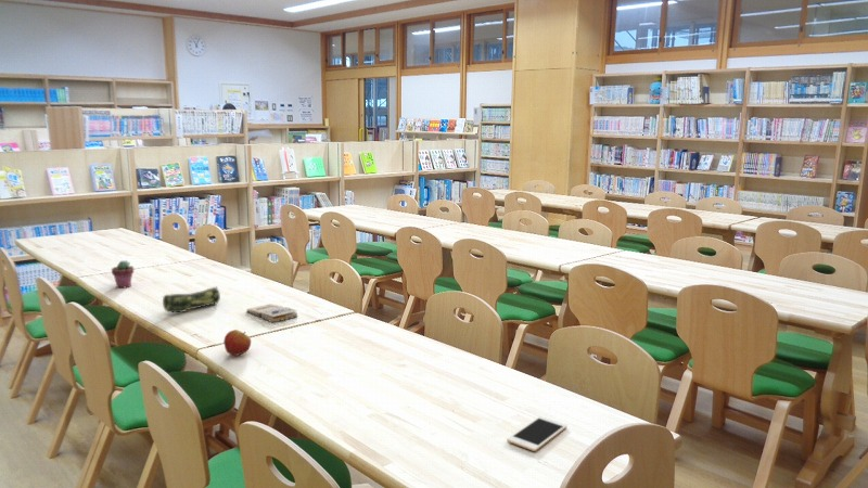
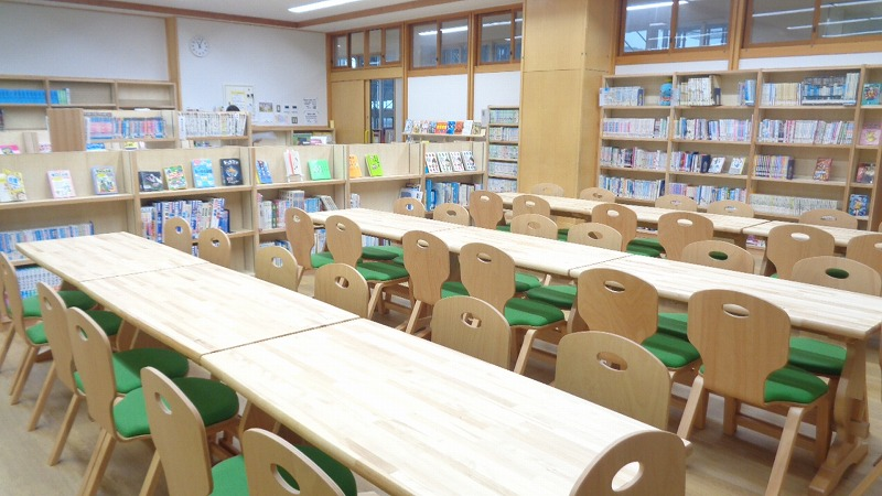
- apple [222,329,252,357]
- potted succulent [111,259,135,288]
- pencil case [162,285,221,313]
- paperback book [245,303,298,323]
- cell phone [506,415,567,452]
